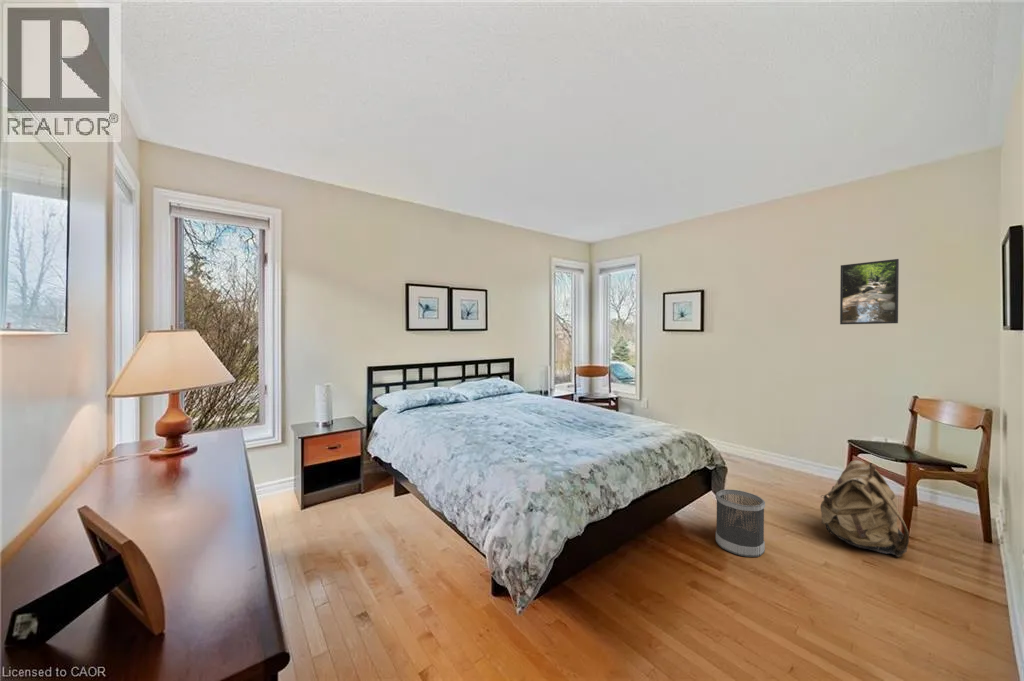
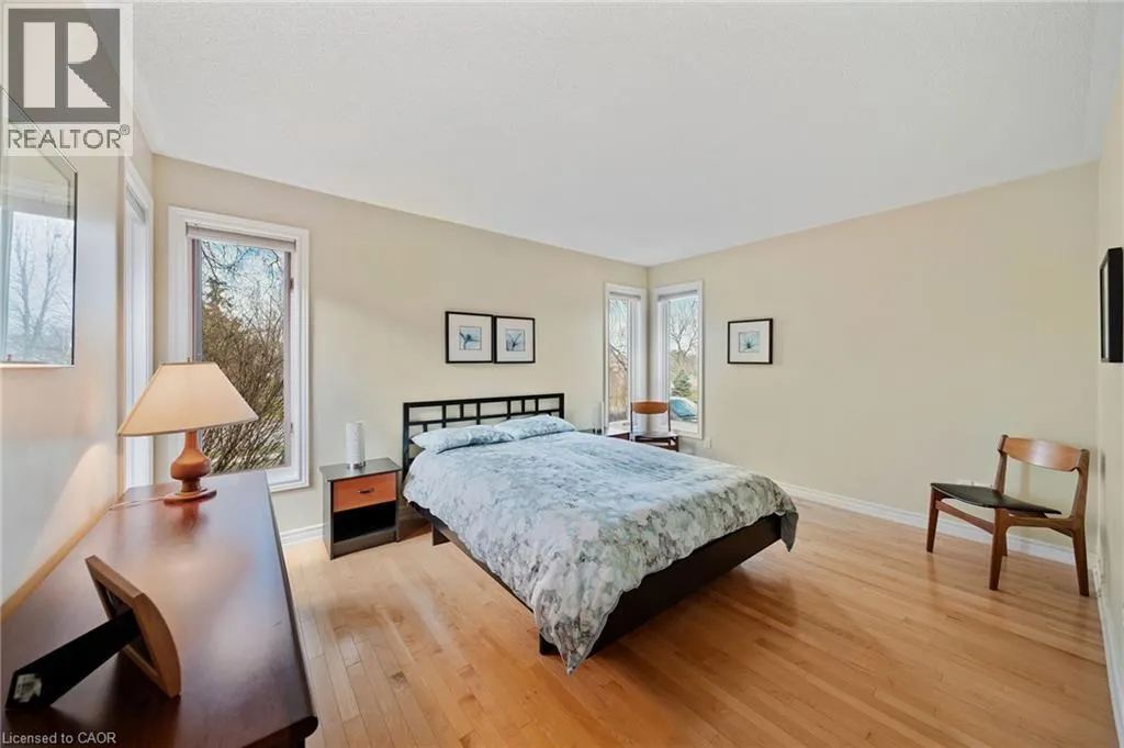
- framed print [839,258,900,325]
- backpack [819,459,910,558]
- wastebasket [715,489,766,558]
